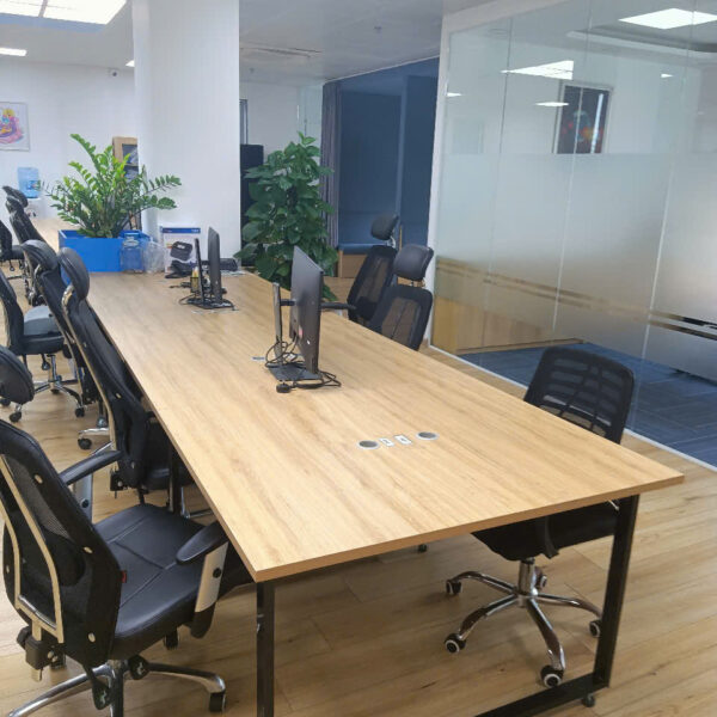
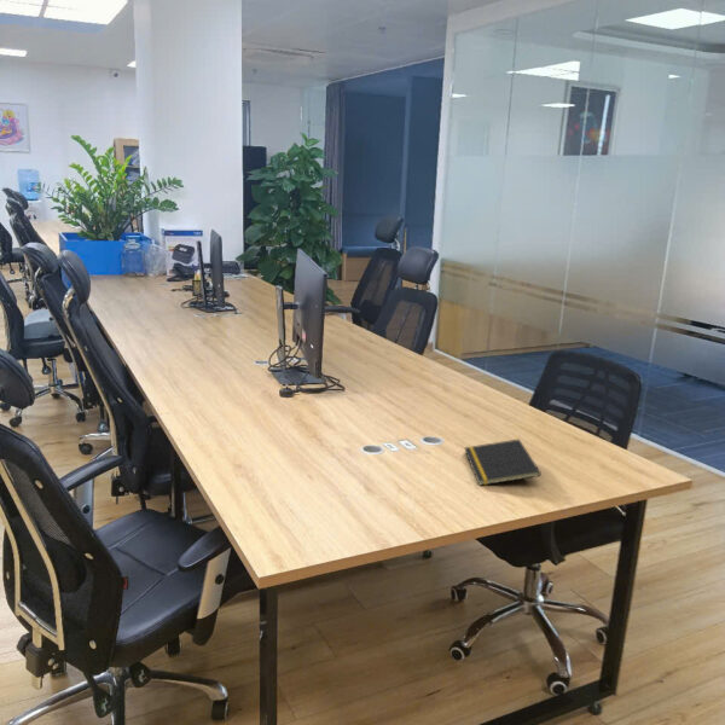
+ notepad [463,437,543,487]
